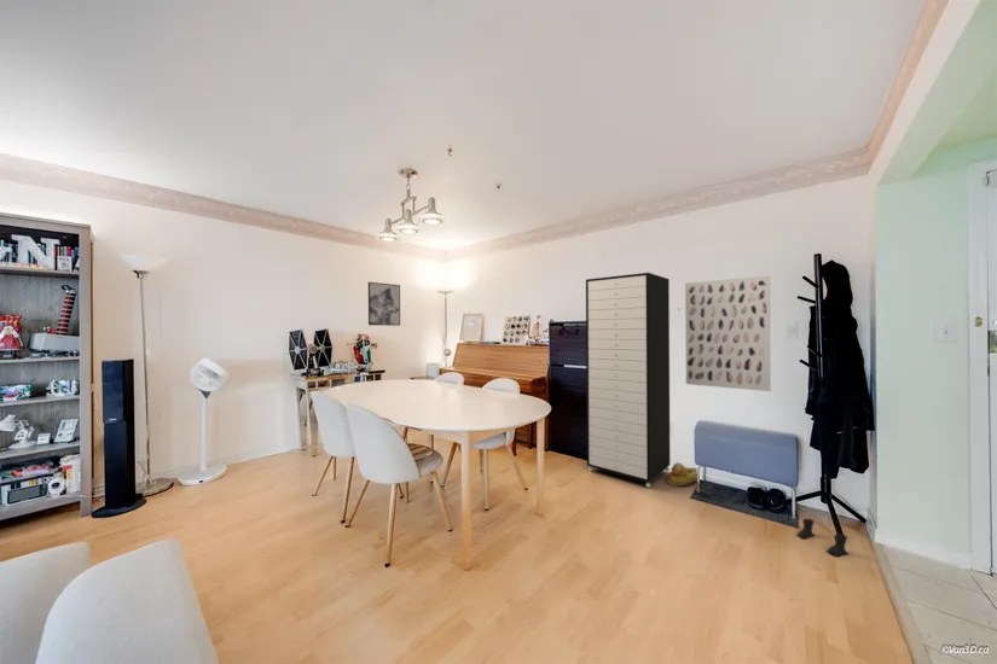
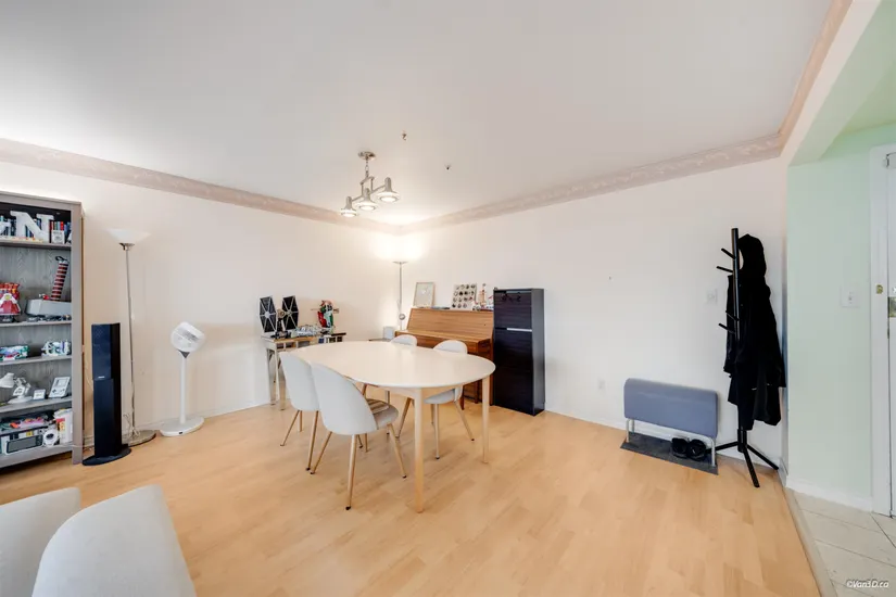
- boots [795,517,850,558]
- storage cabinet [585,272,671,489]
- rubber duck [666,461,699,488]
- wall art [367,281,401,327]
- wall art [684,275,772,392]
